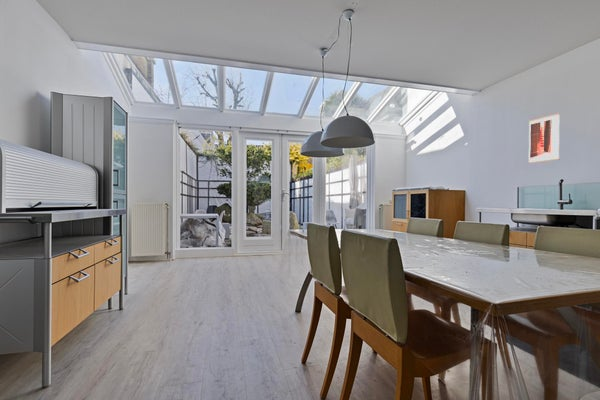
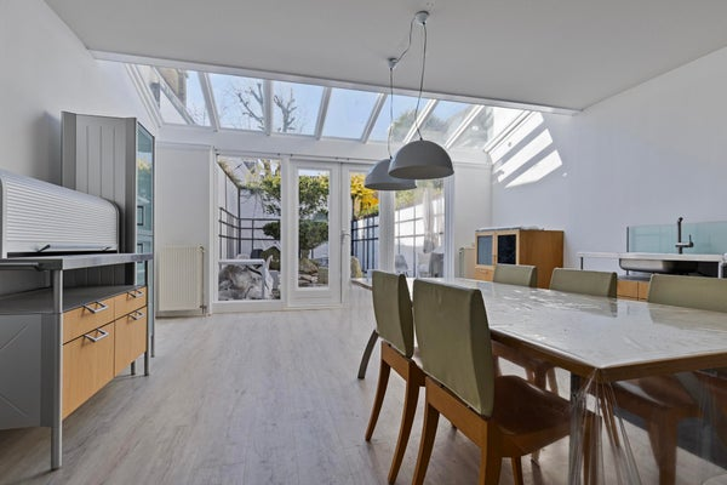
- wall art [528,113,560,164]
